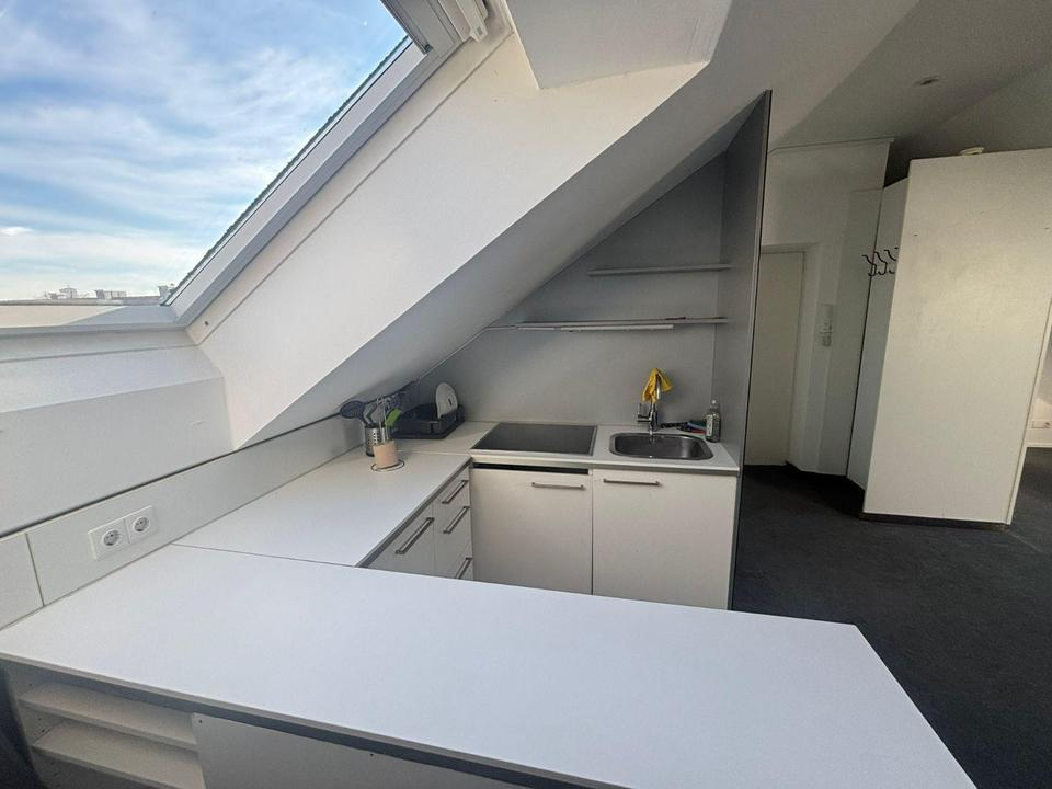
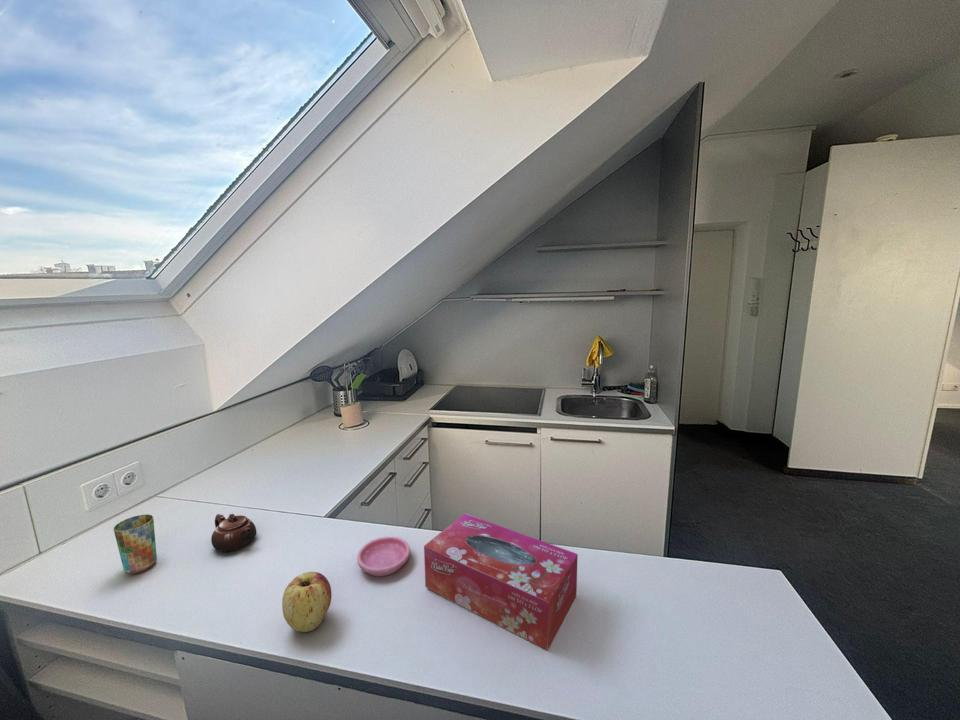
+ apple [281,571,333,633]
+ tissue box [423,512,579,652]
+ cup [113,514,158,575]
+ teapot [210,513,257,553]
+ saucer [356,536,411,577]
